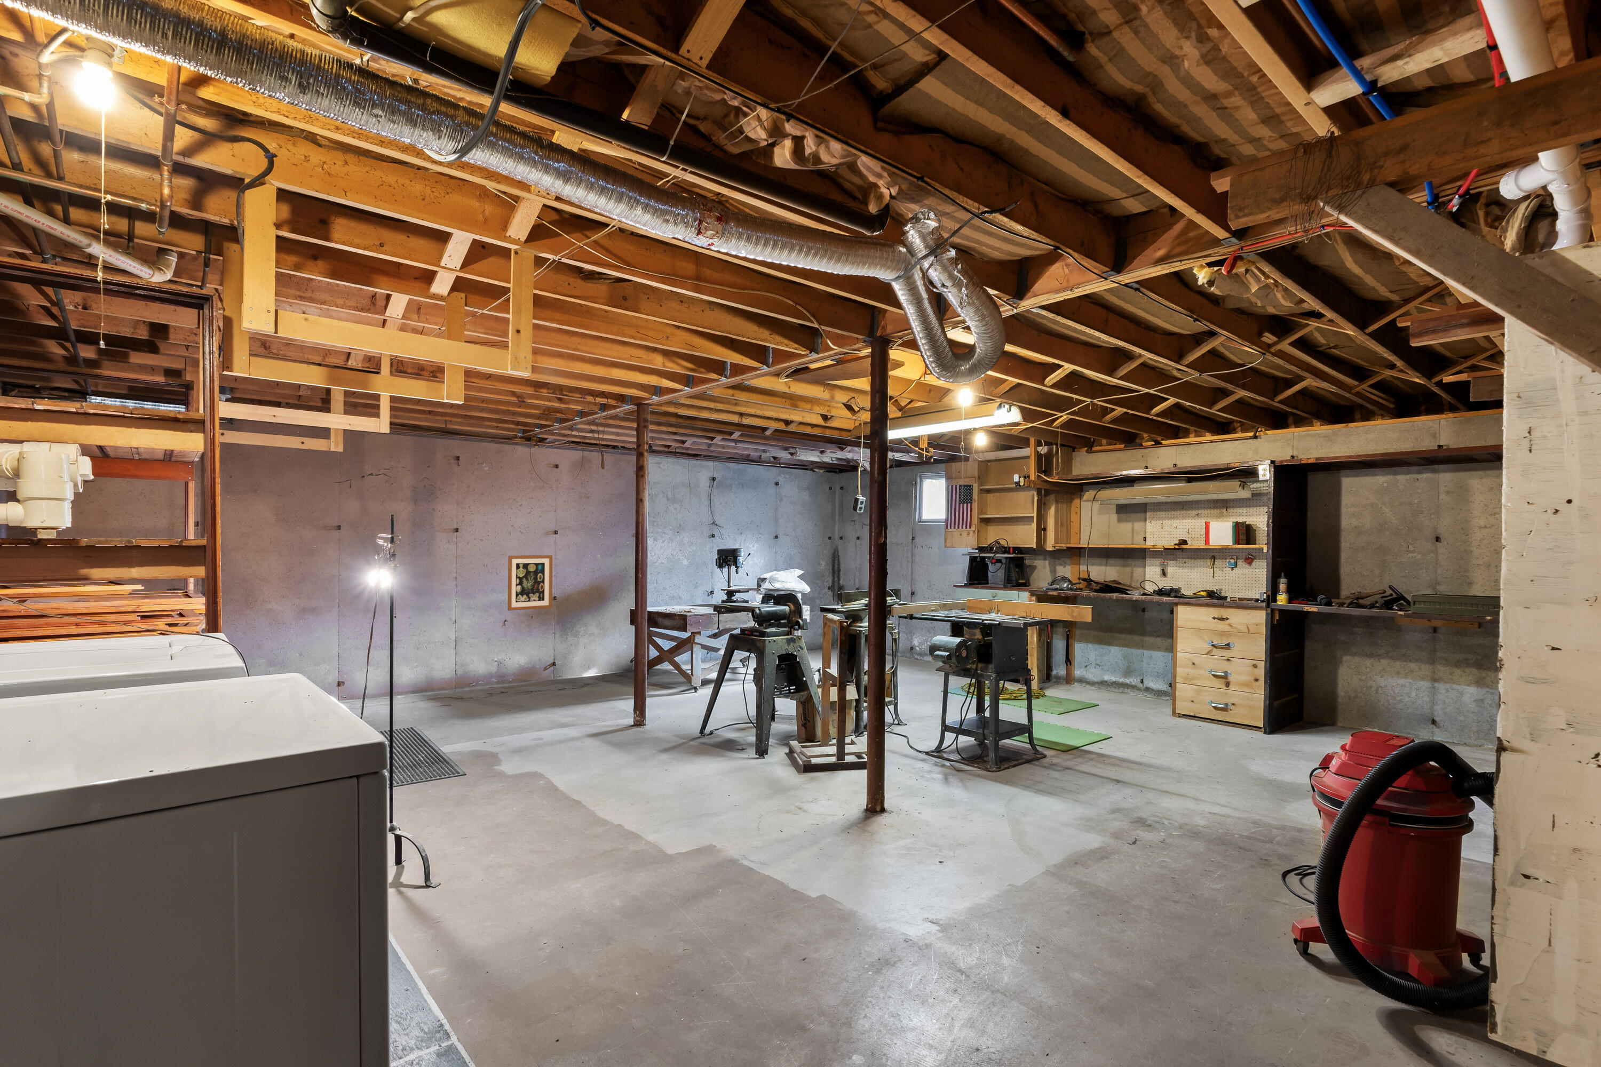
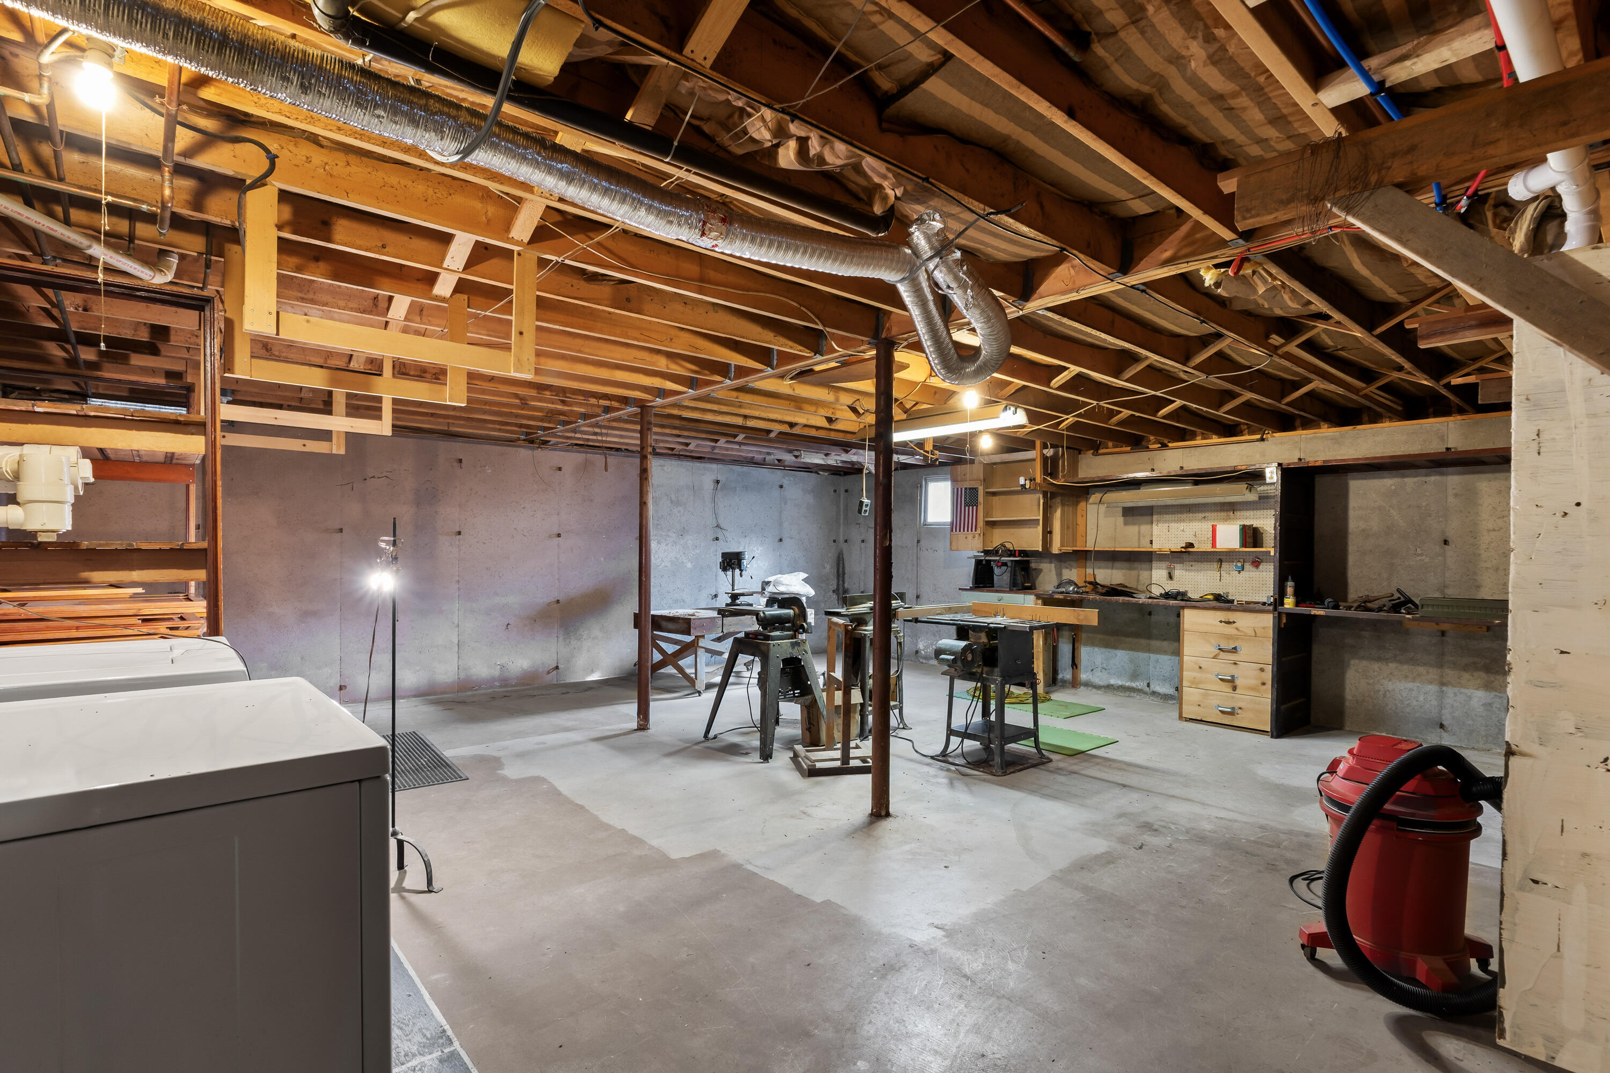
- wall art [507,555,553,611]
